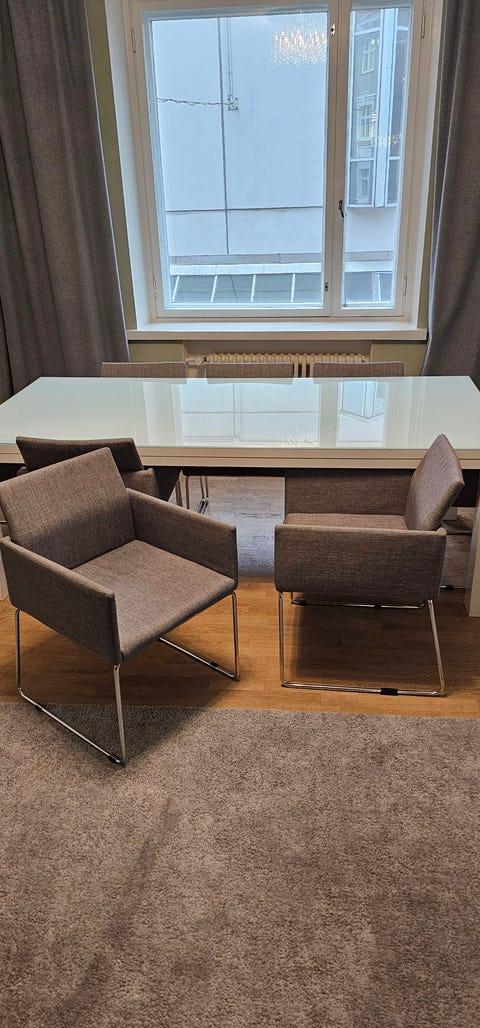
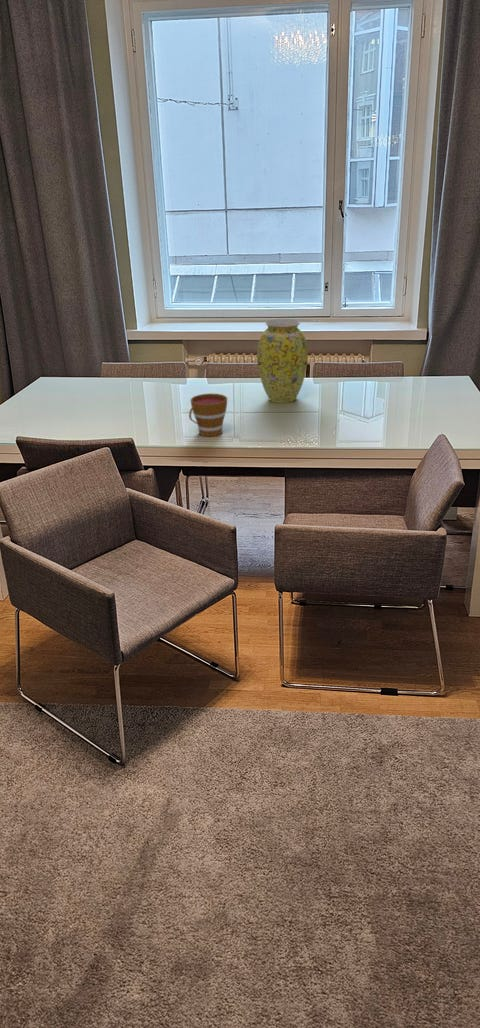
+ cup [188,393,229,437]
+ vase [256,318,309,404]
